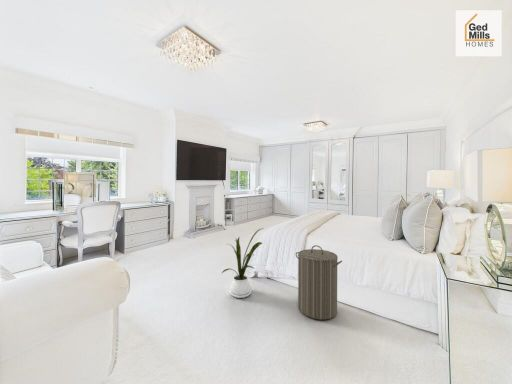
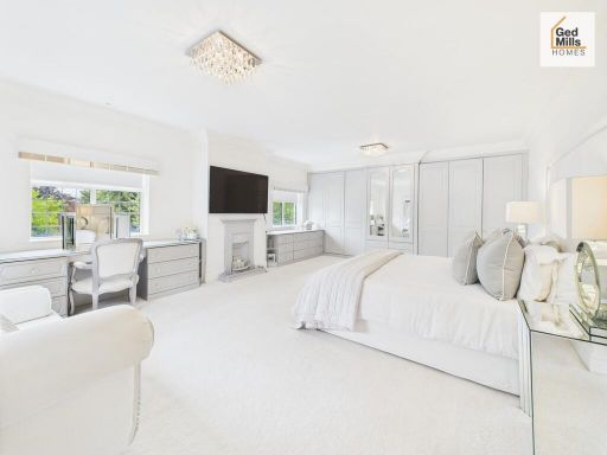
- laundry hamper [295,244,343,321]
- house plant [221,227,264,299]
